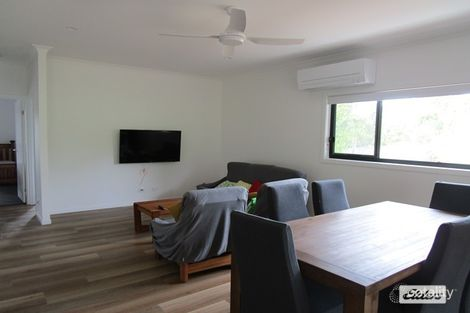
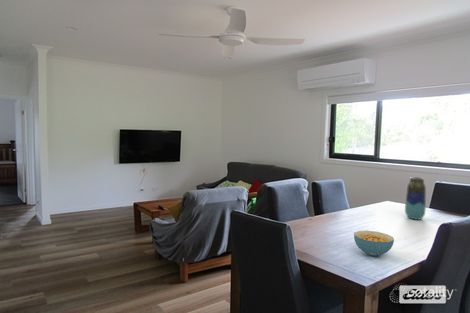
+ cereal bowl [353,230,395,257]
+ vase [404,176,427,221]
